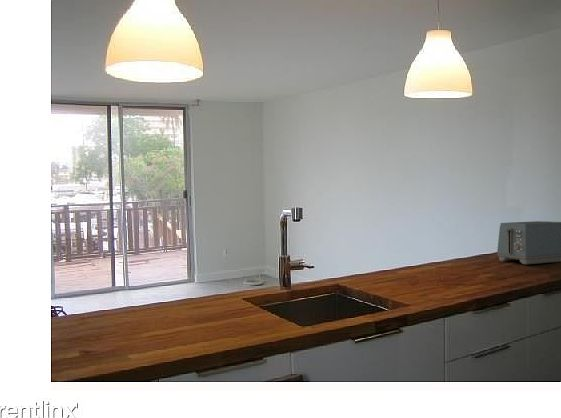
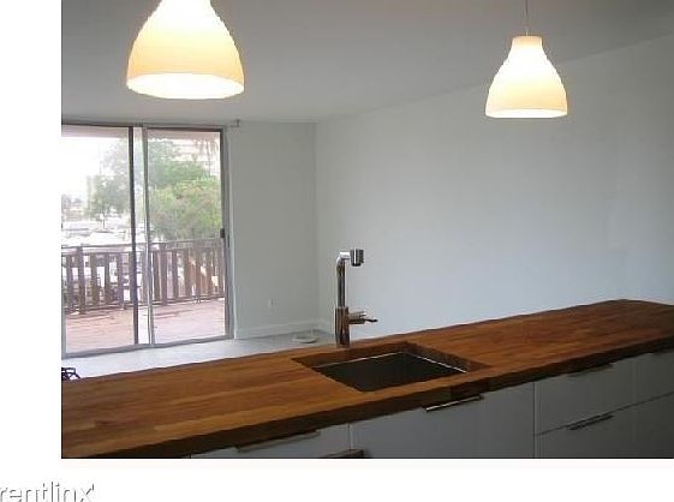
- toaster [496,220,561,265]
